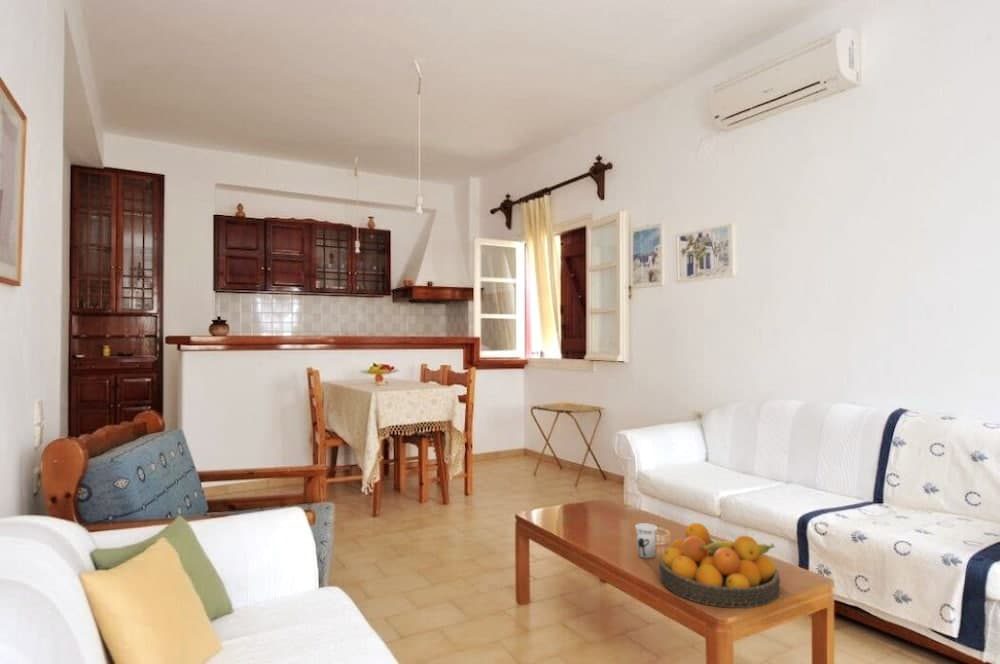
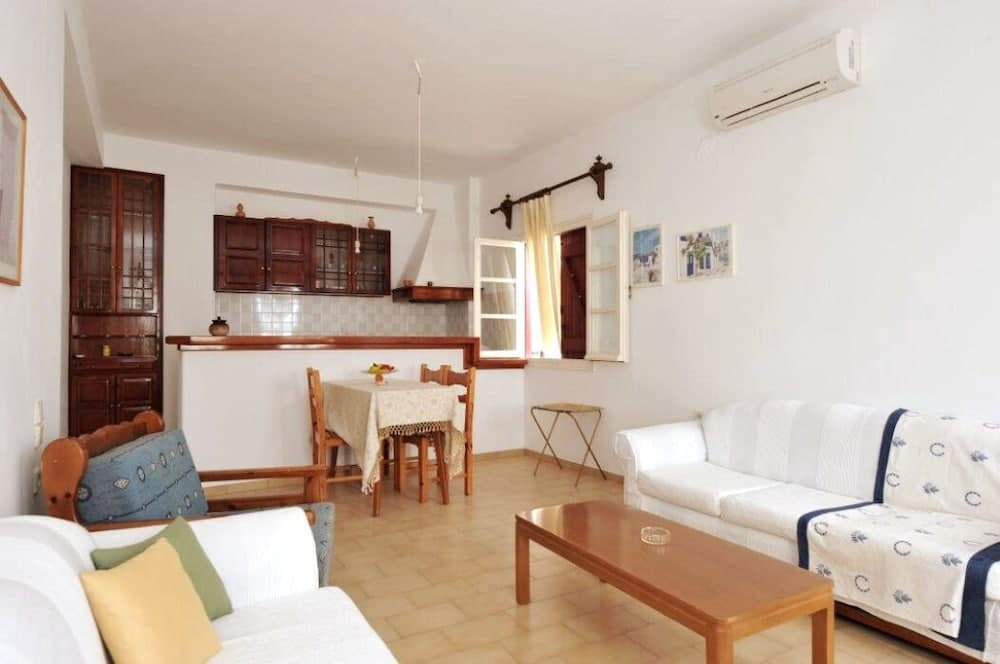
- fruit bowl [658,522,781,609]
- cup [635,522,658,559]
